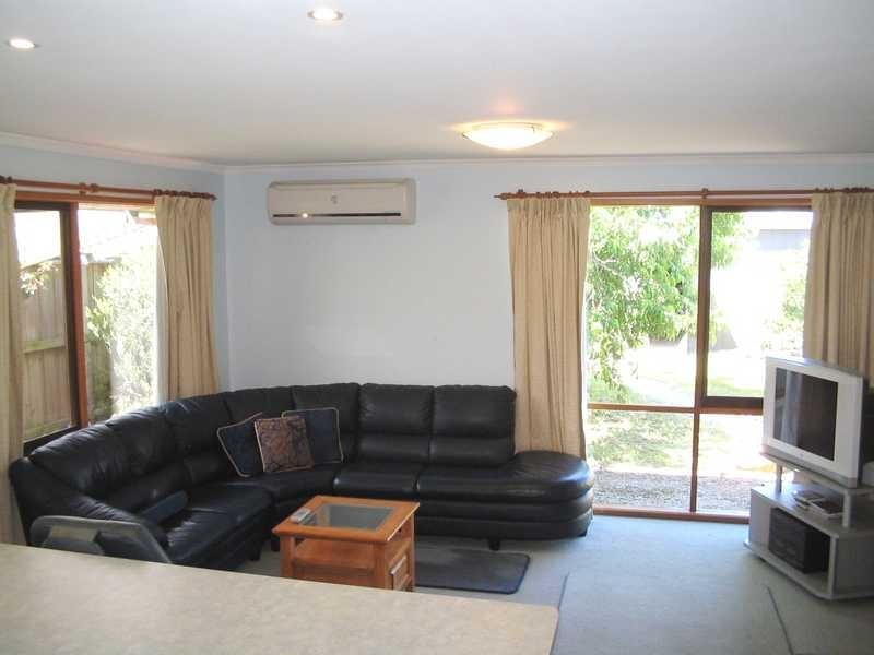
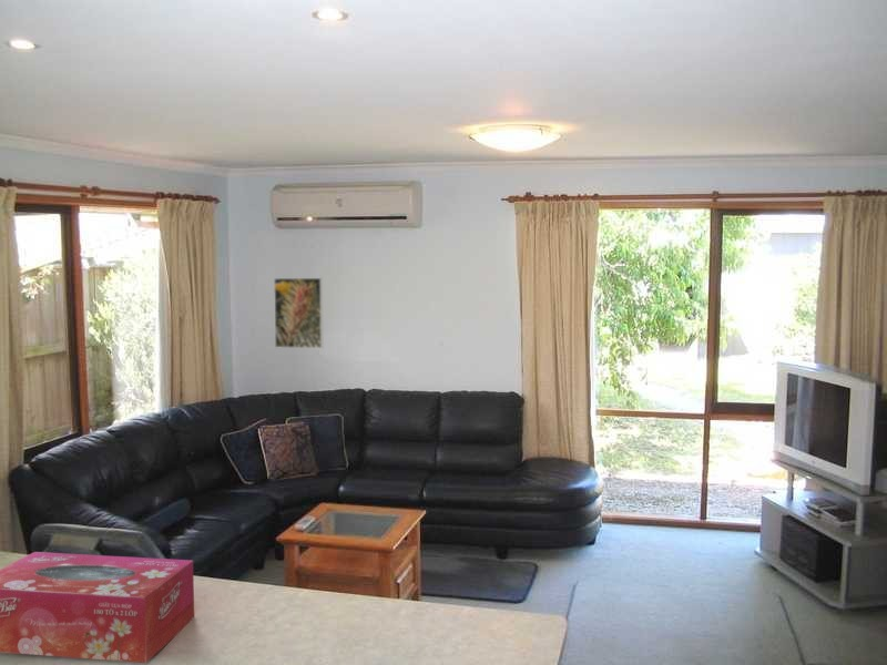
+ tissue box [0,551,195,664]
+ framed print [273,277,324,349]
